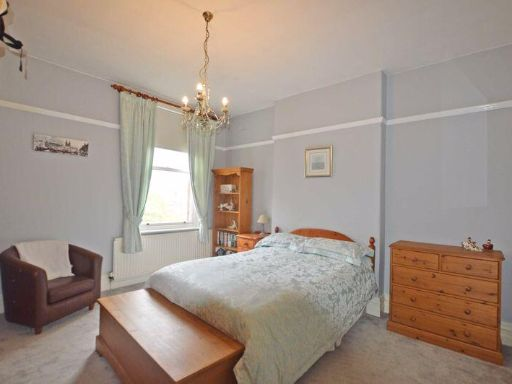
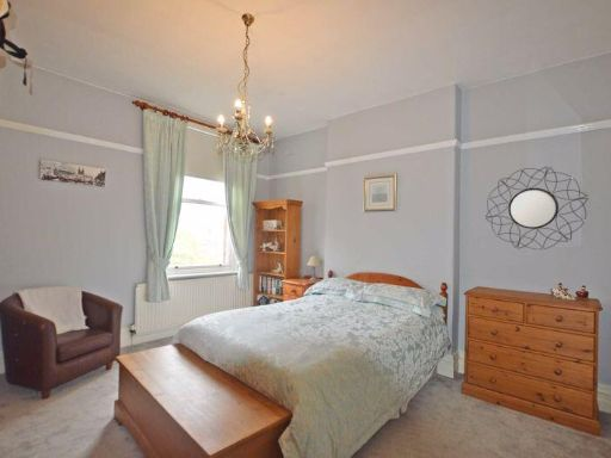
+ home mirror [485,166,590,250]
